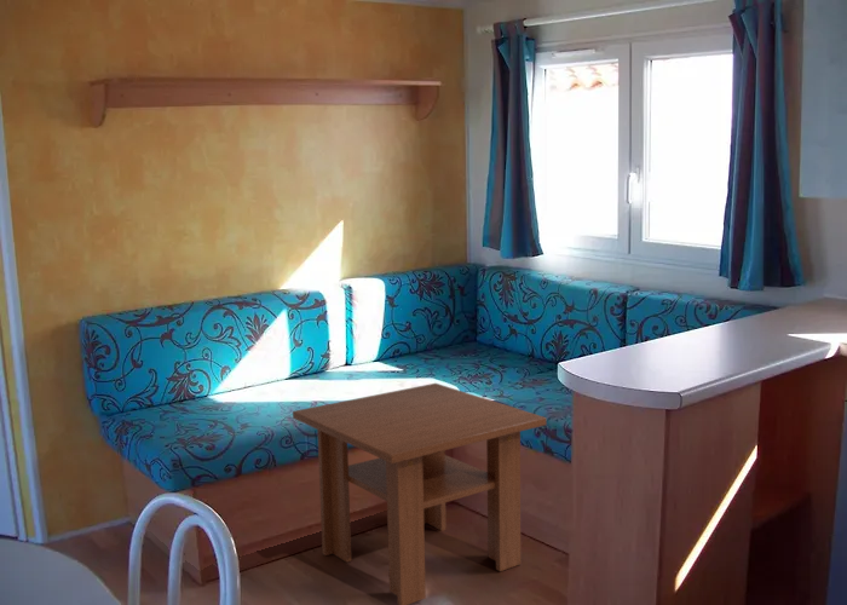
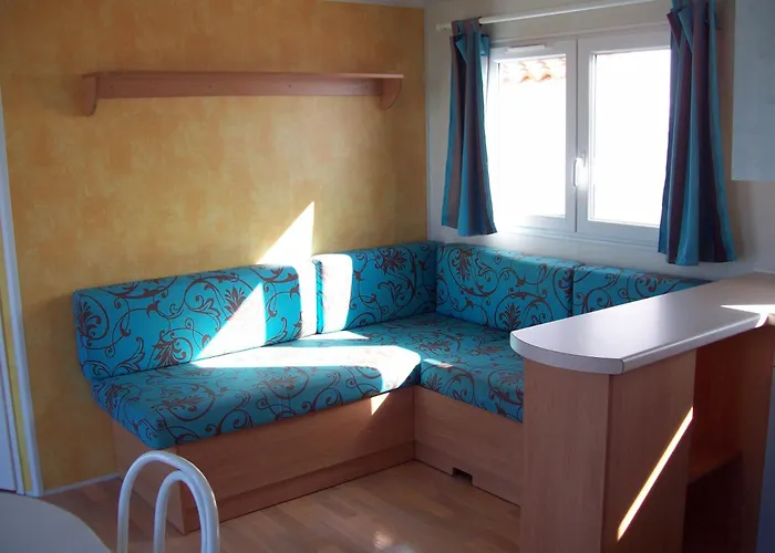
- coffee table [292,382,547,605]
